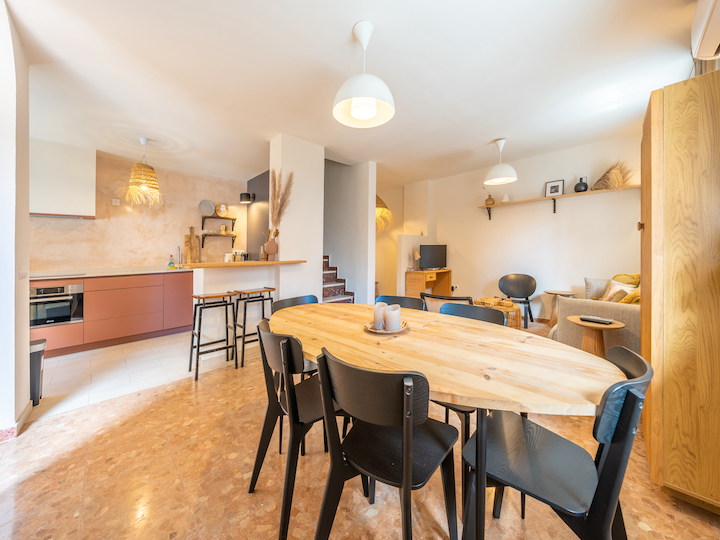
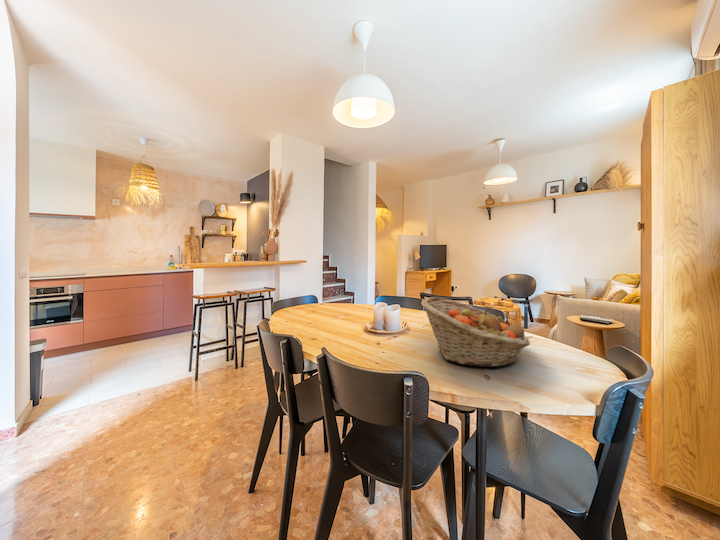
+ fruit basket [420,296,531,368]
